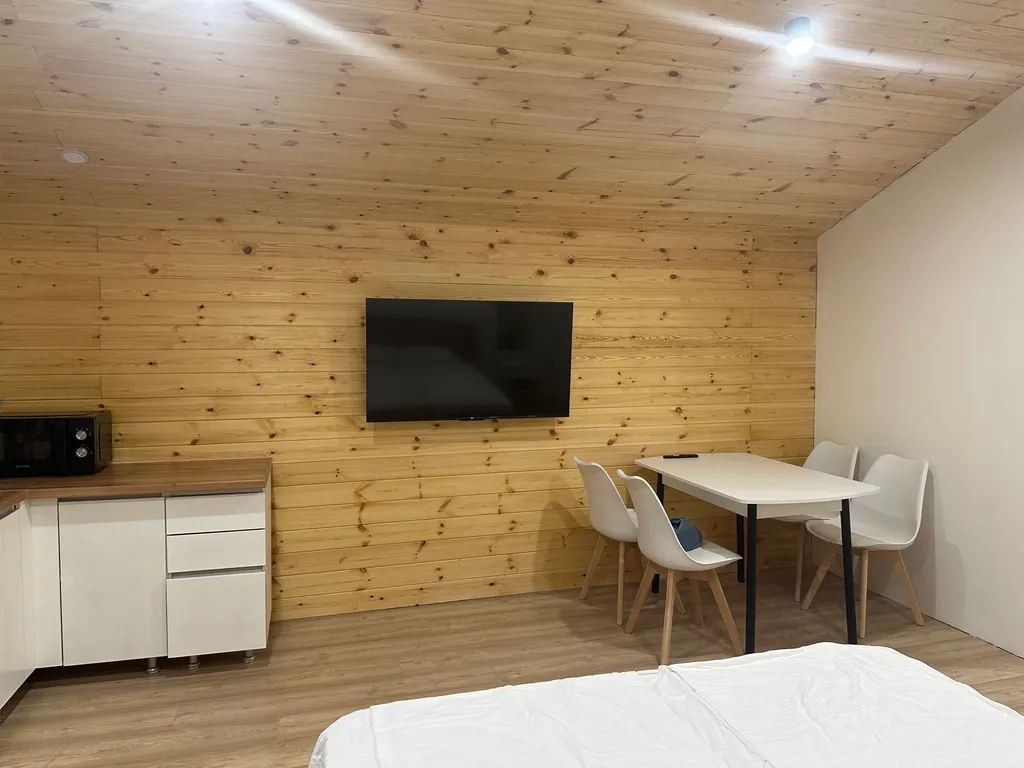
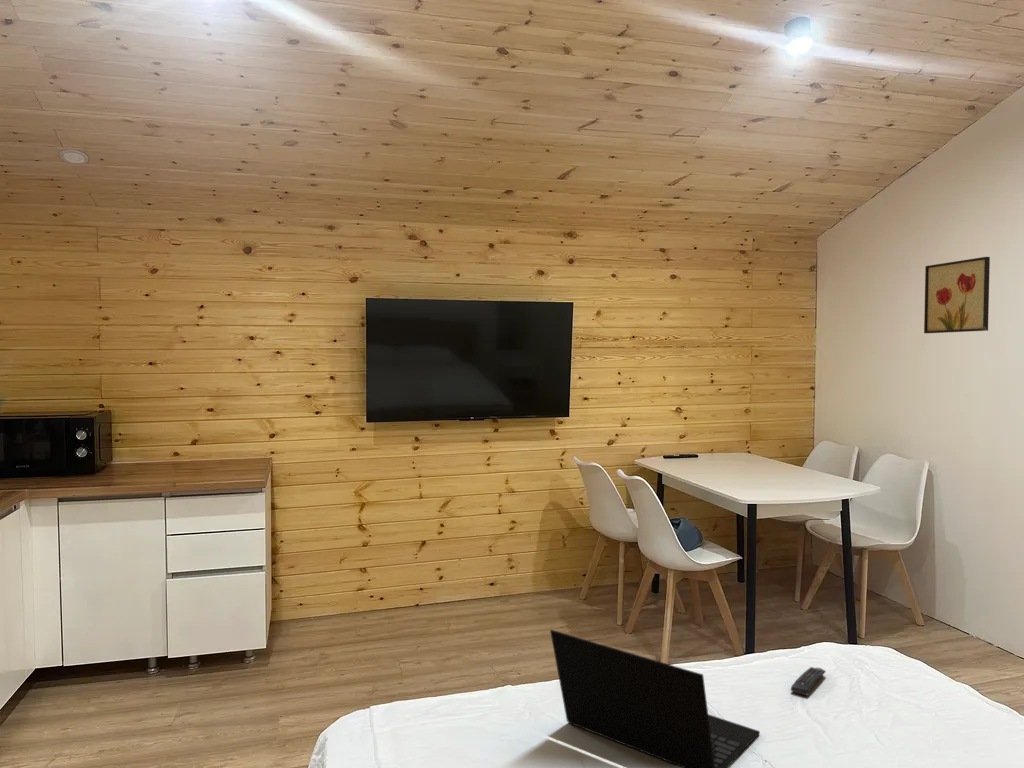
+ laptop [549,628,761,768]
+ remote control [790,666,827,697]
+ wall art [923,256,991,334]
